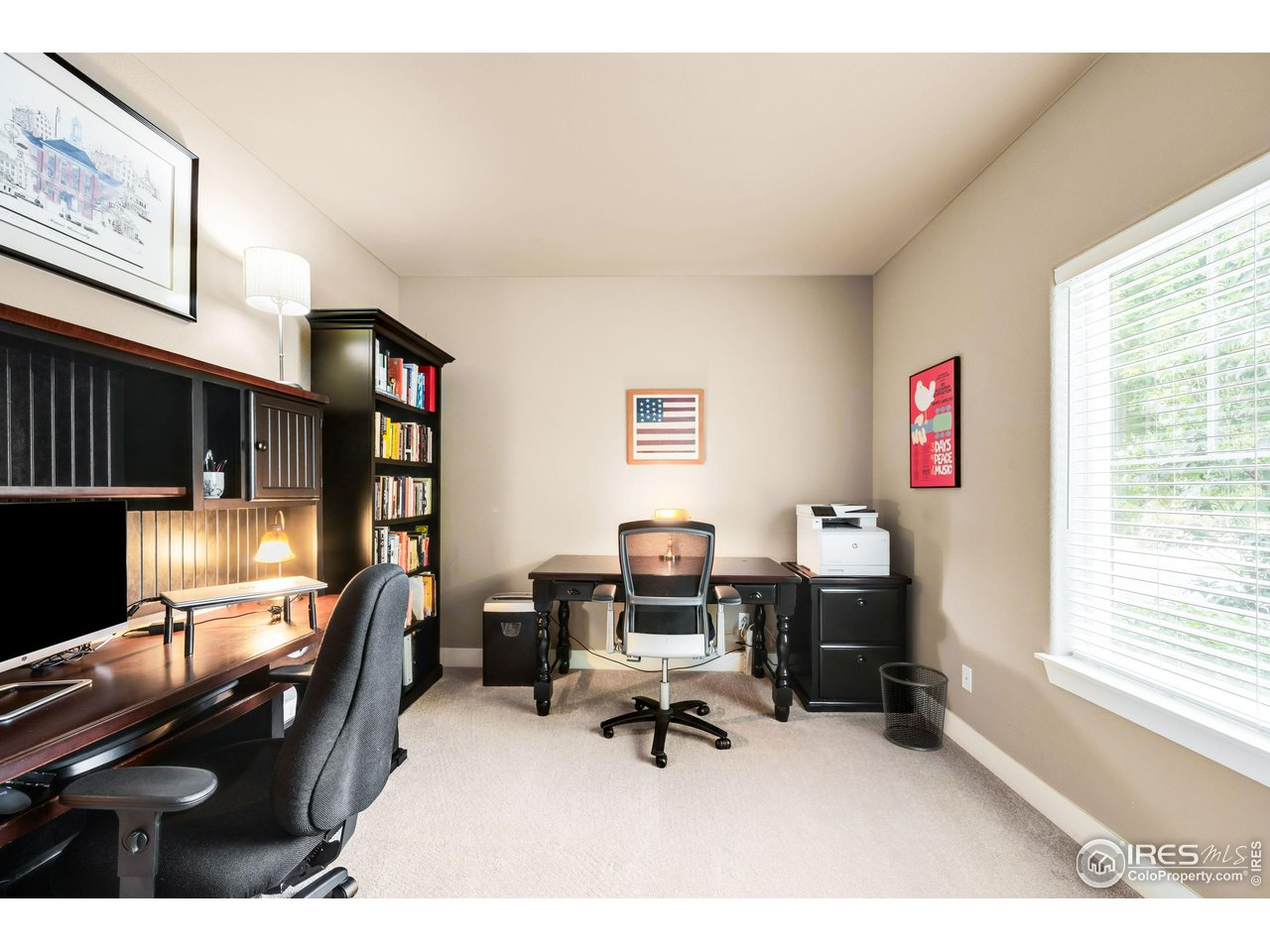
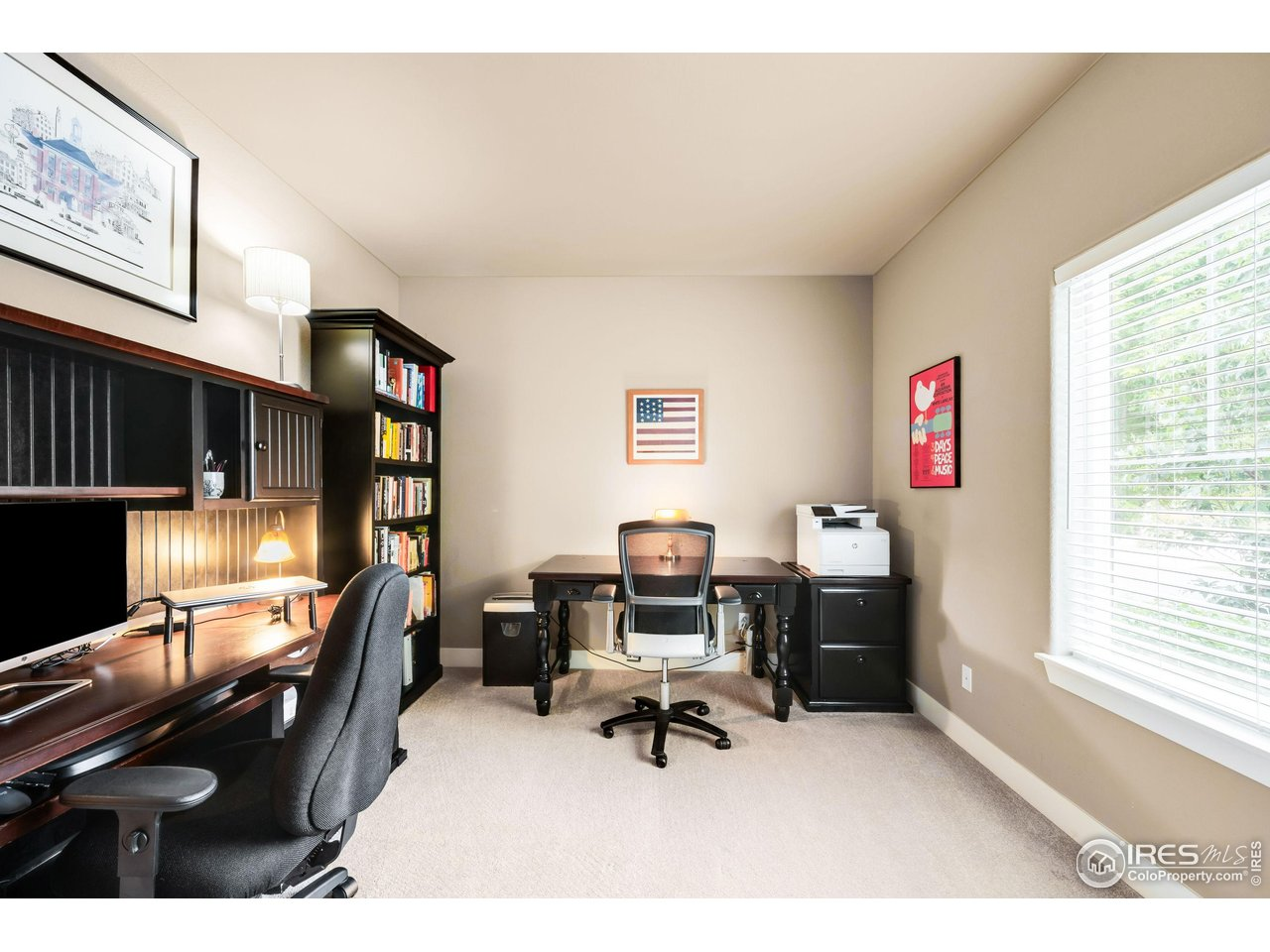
- waste bin [878,661,950,753]
